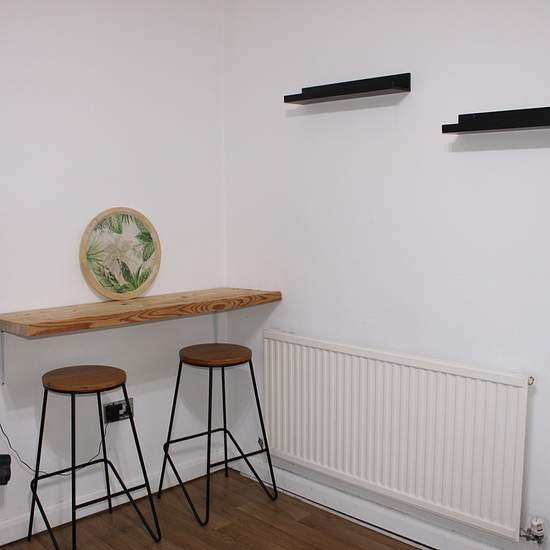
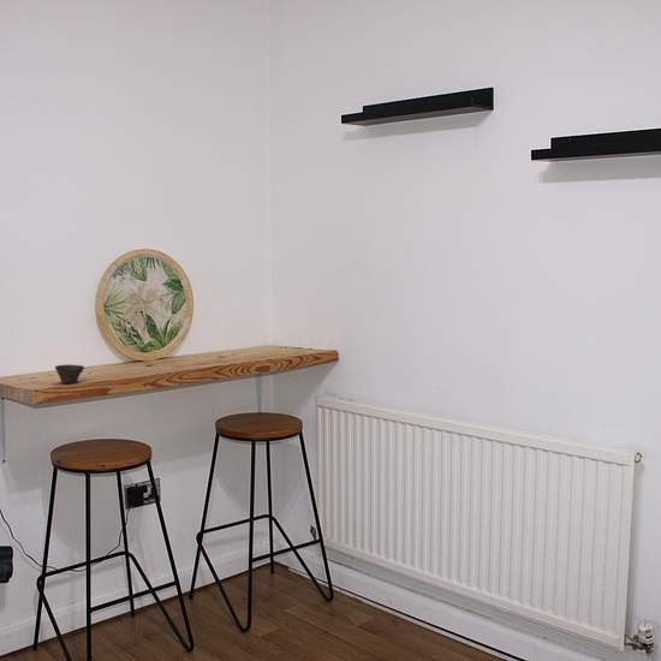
+ cup [54,363,85,385]
